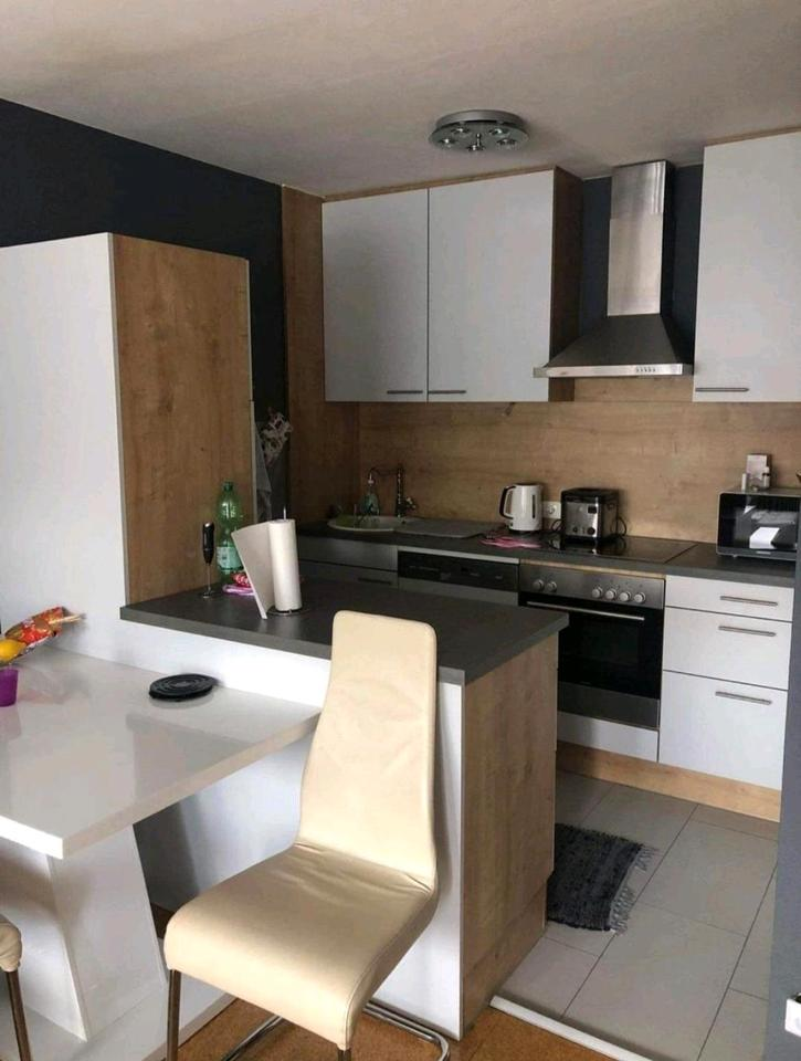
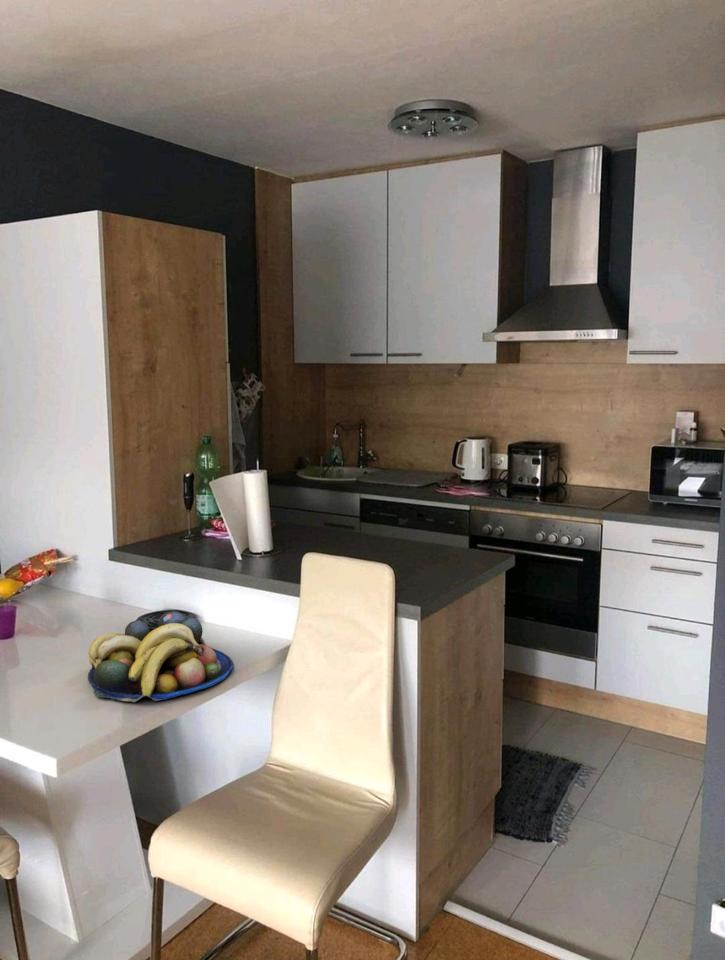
+ fruit bowl [87,610,234,703]
